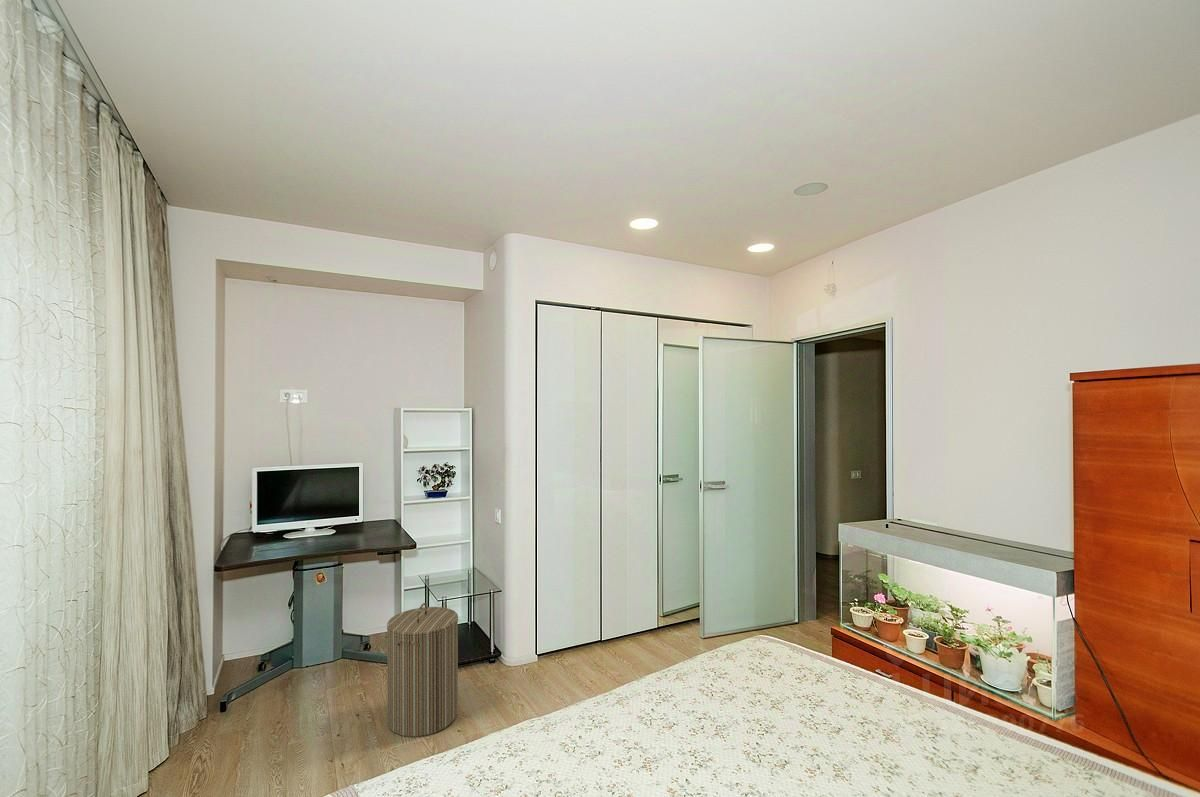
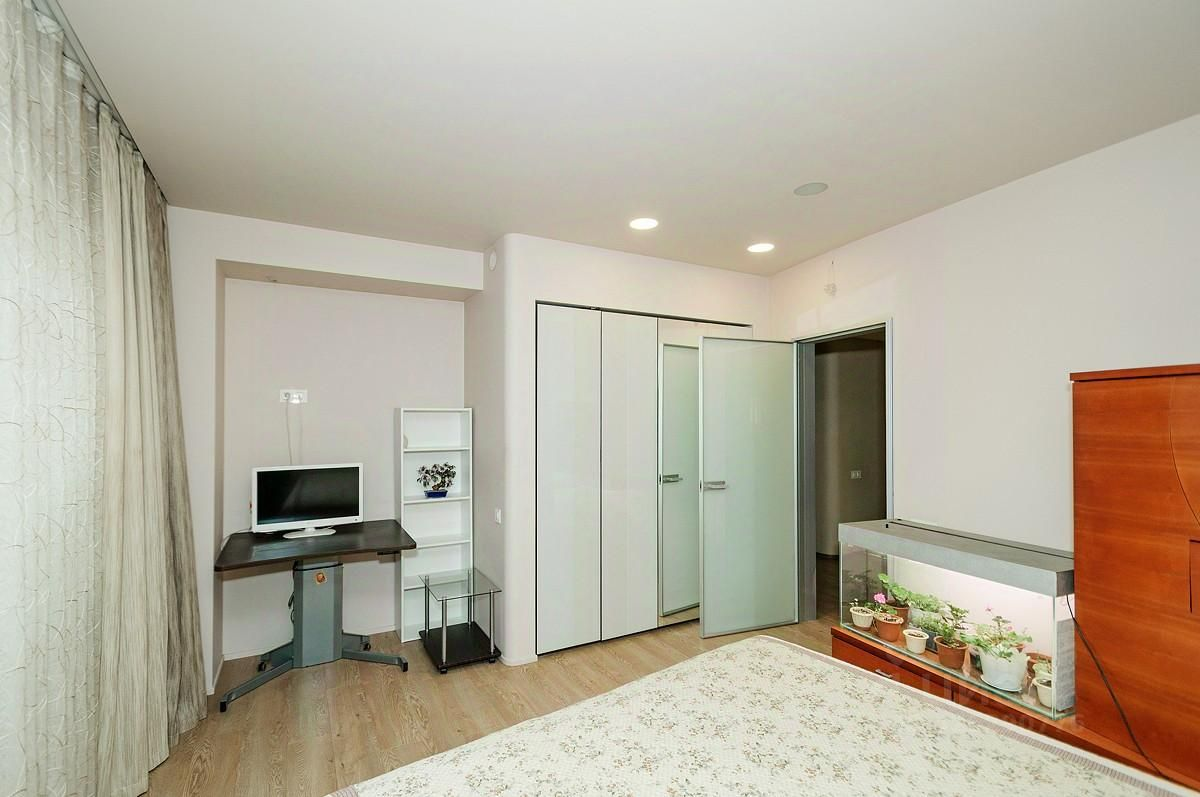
- laundry hamper [386,602,459,738]
